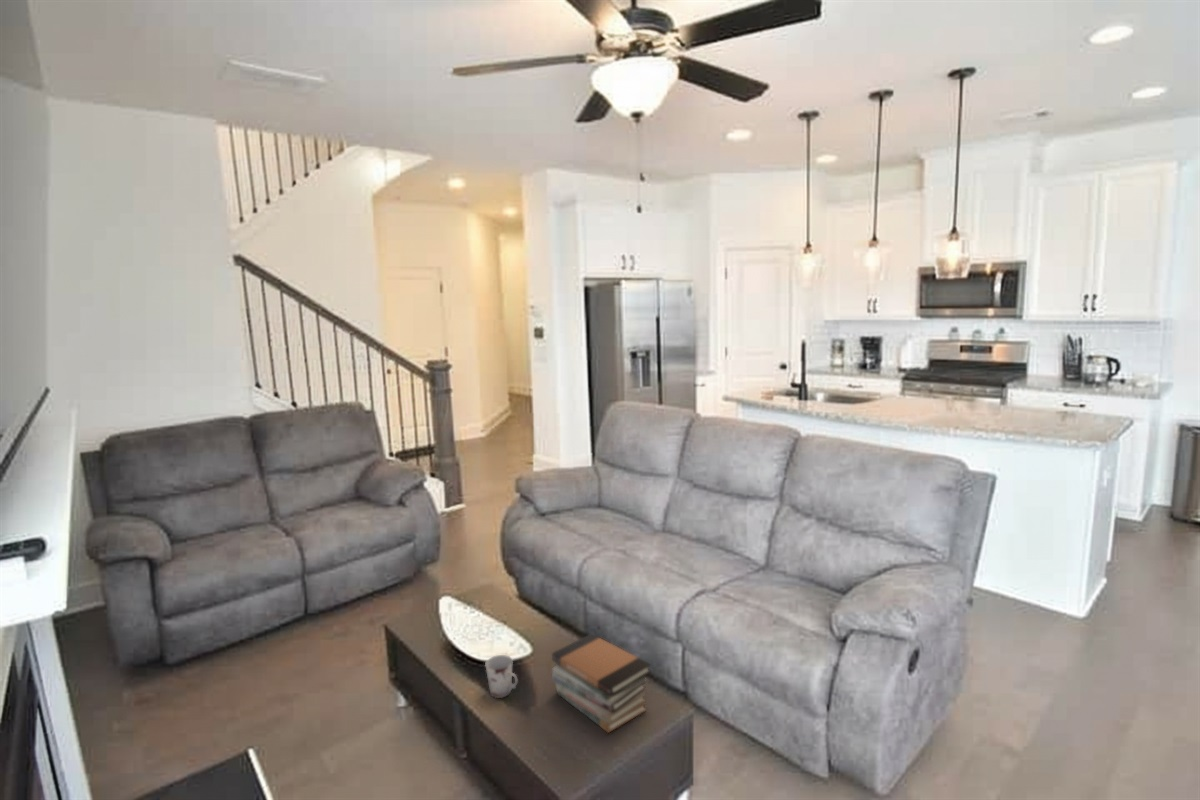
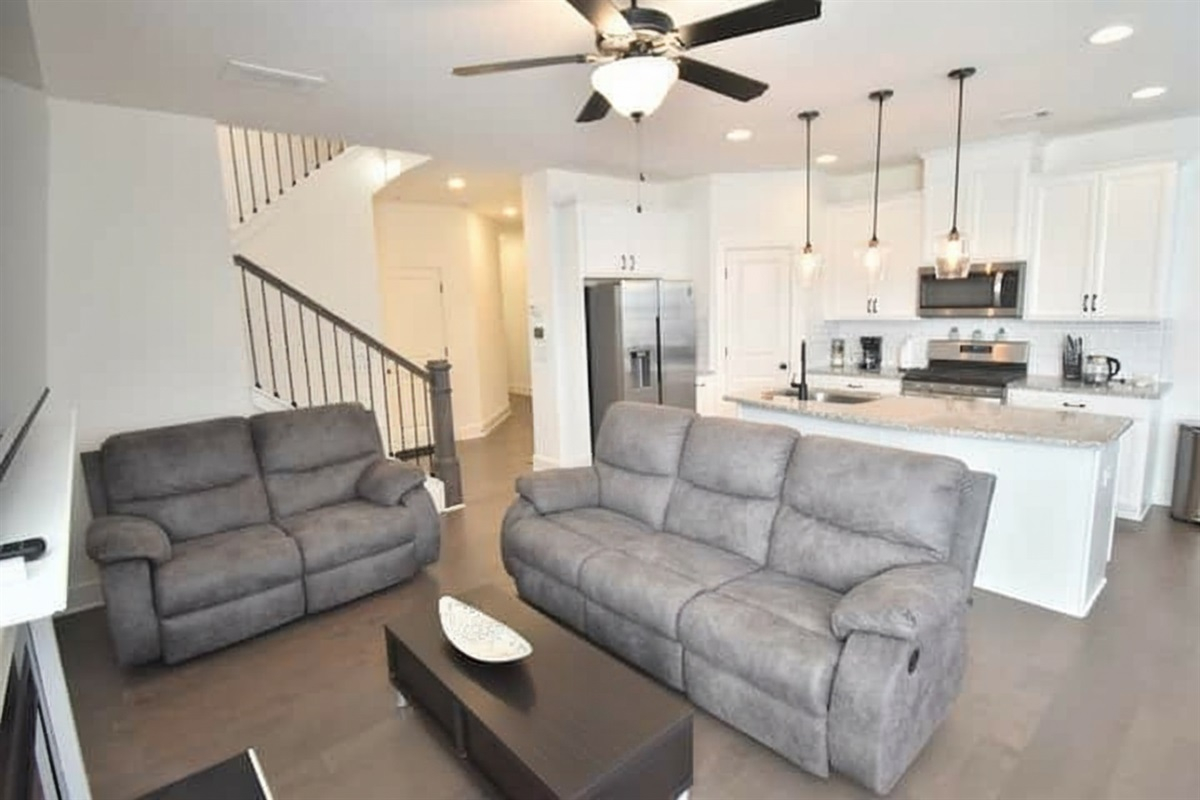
- book stack [551,633,652,734]
- cup [484,654,519,699]
